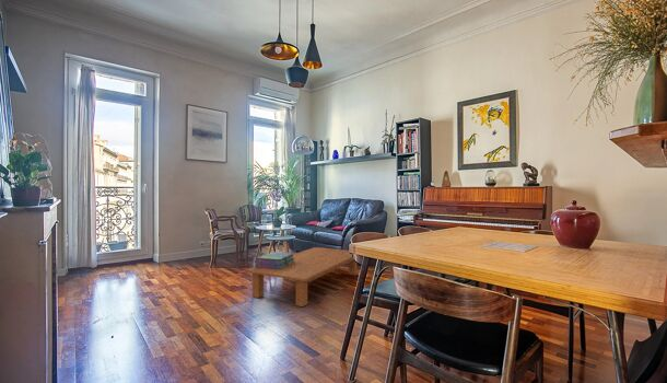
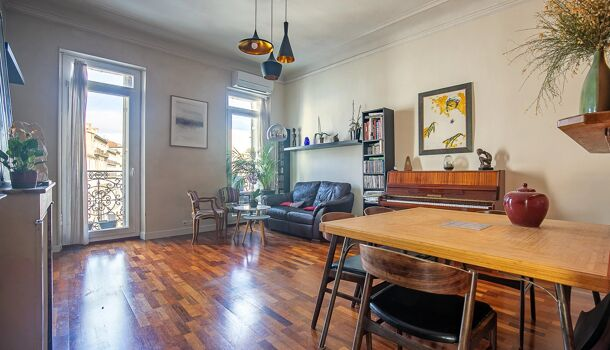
- stack of books [254,251,294,269]
- coffee table [243,246,359,307]
